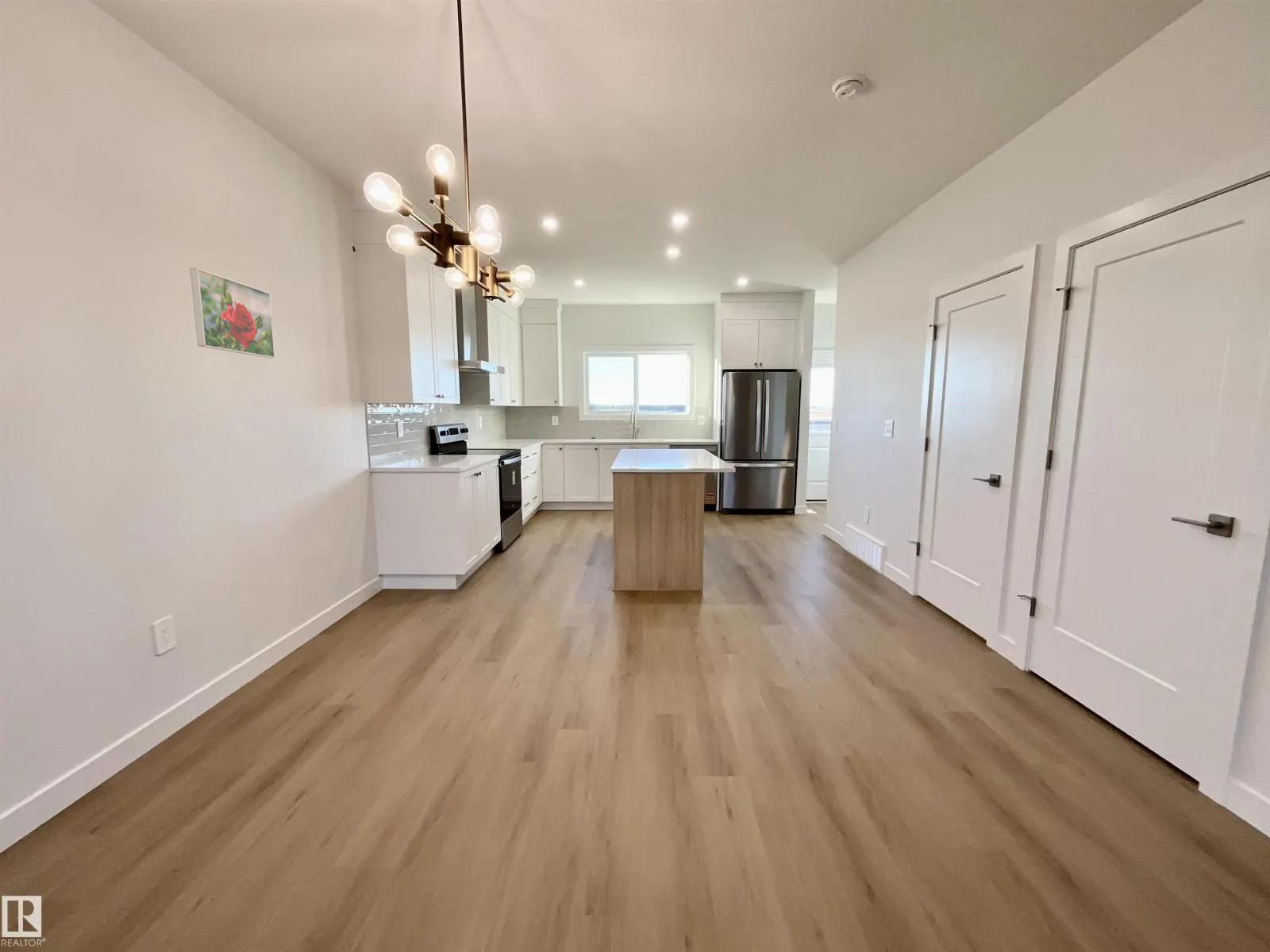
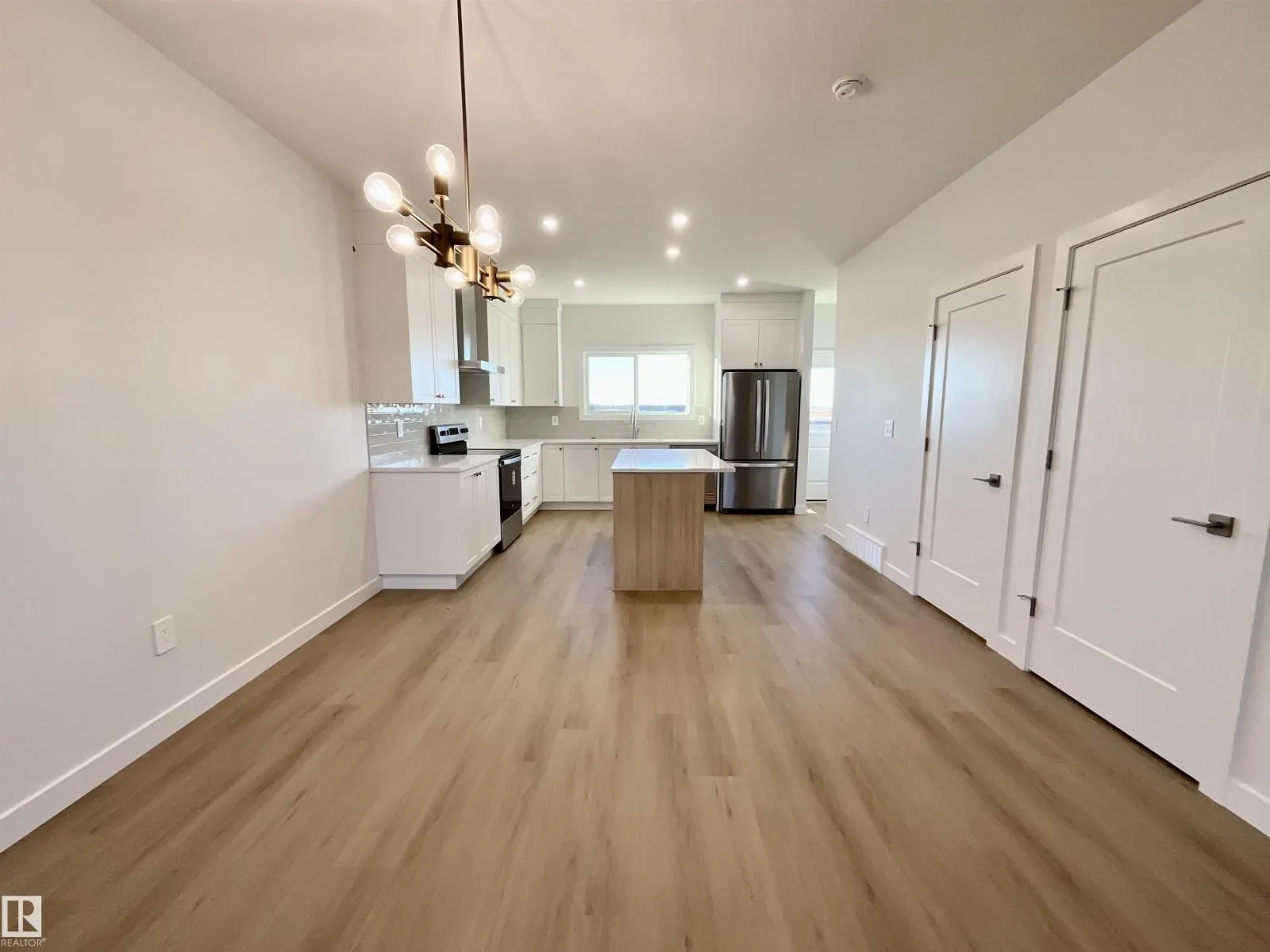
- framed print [190,267,275,359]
